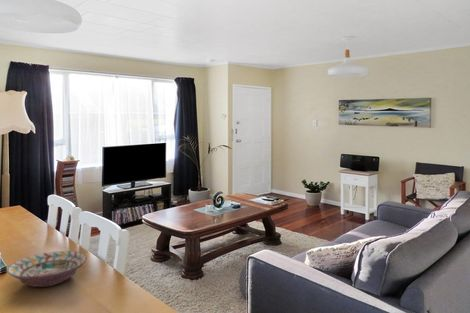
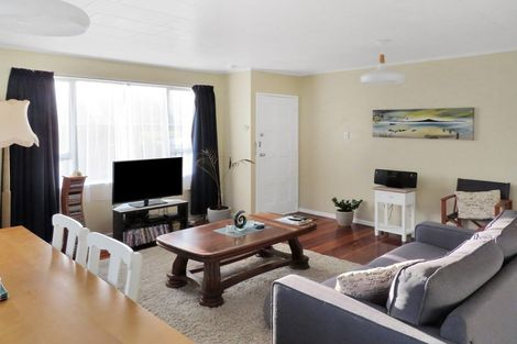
- decorative bowl [6,250,88,288]
